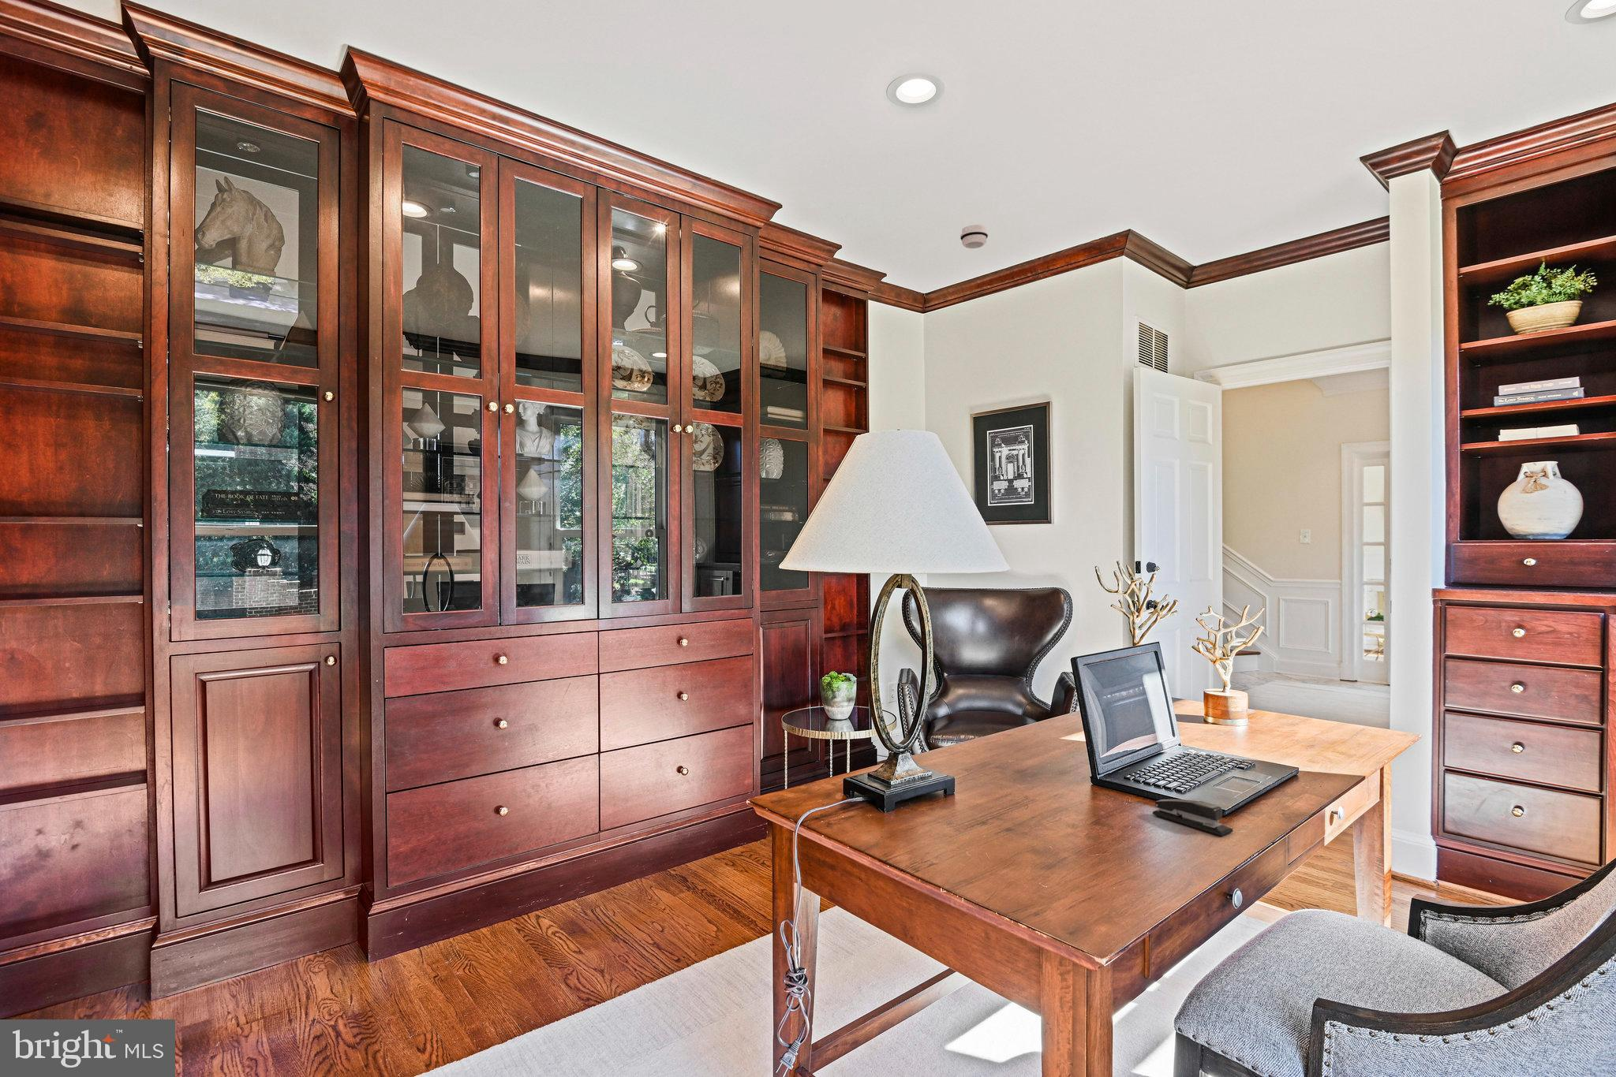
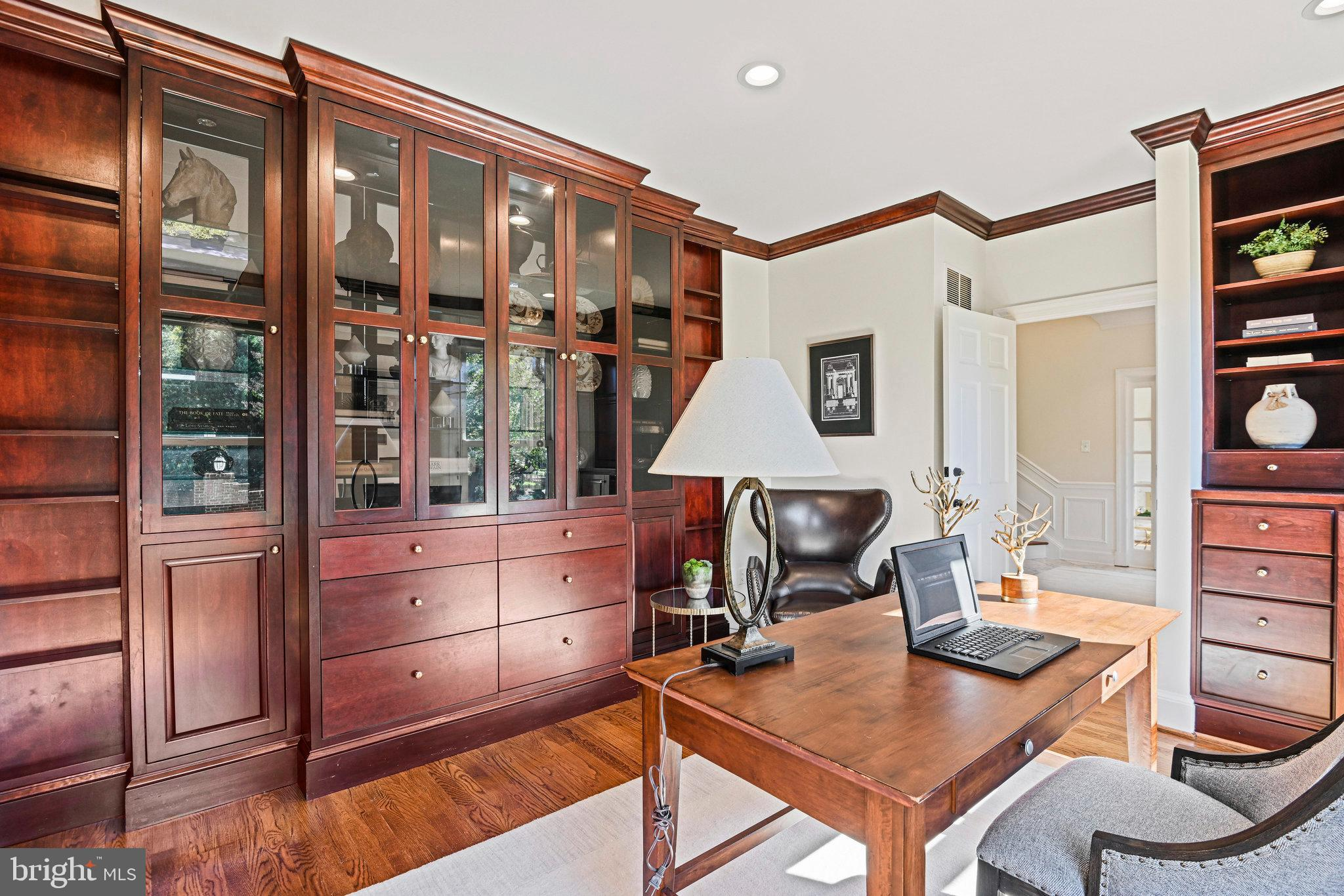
- stapler [1152,798,1234,837]
- smoke detector [960,224,988,249]
